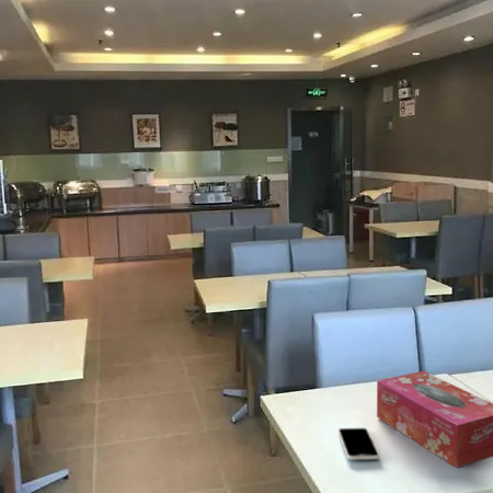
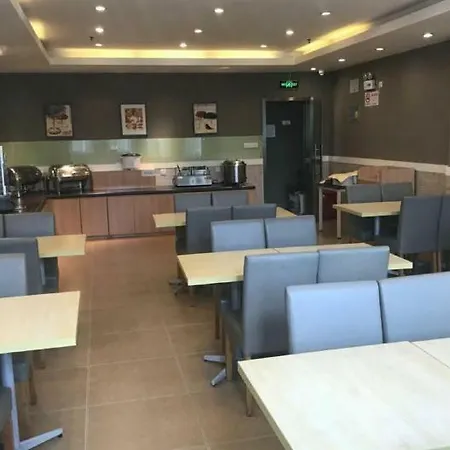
- tissue box [376,370,493,469]
- smartphone [337,427,380,461]
